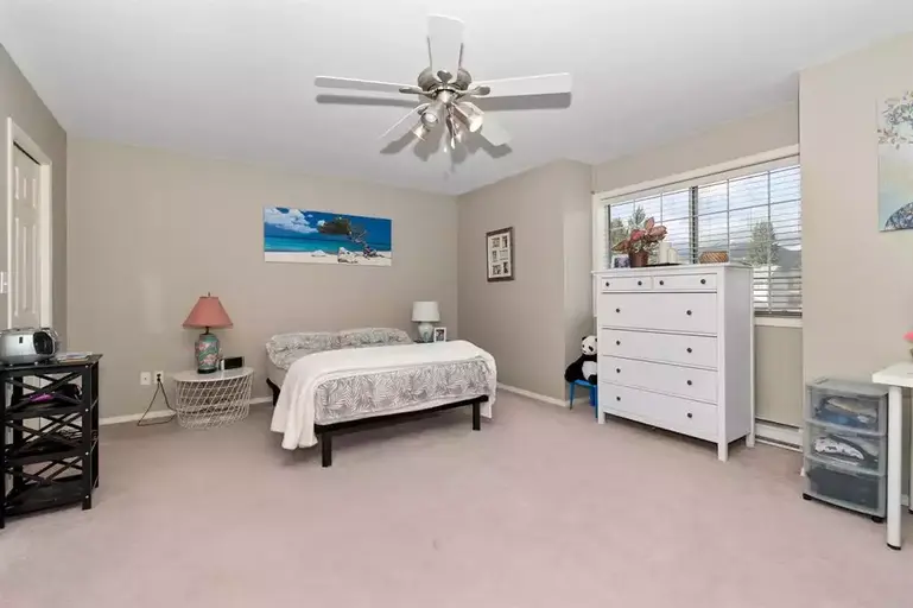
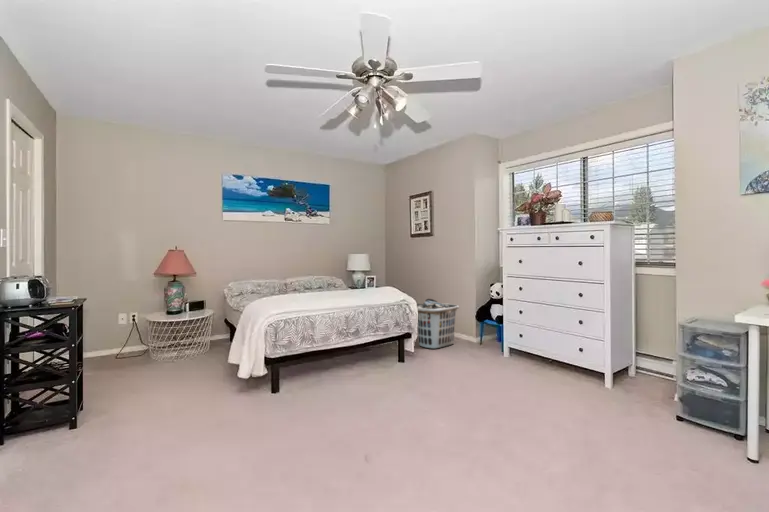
+ clothes hamper [416,298,460,350]
